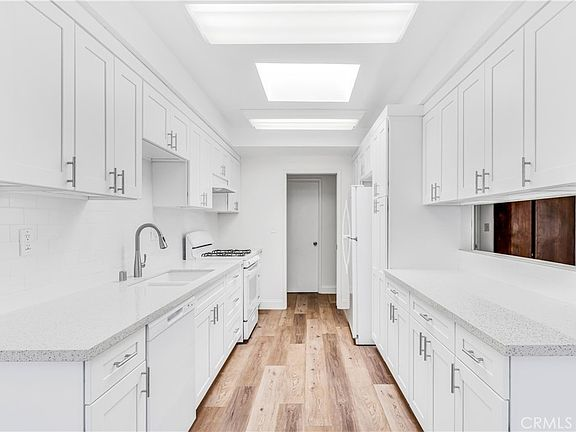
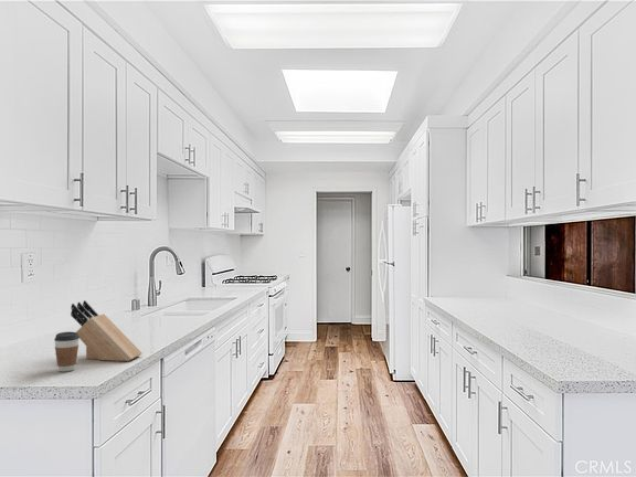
+ knife block [70,299,144,362]
+ coffee cup [53,331,80,372]
